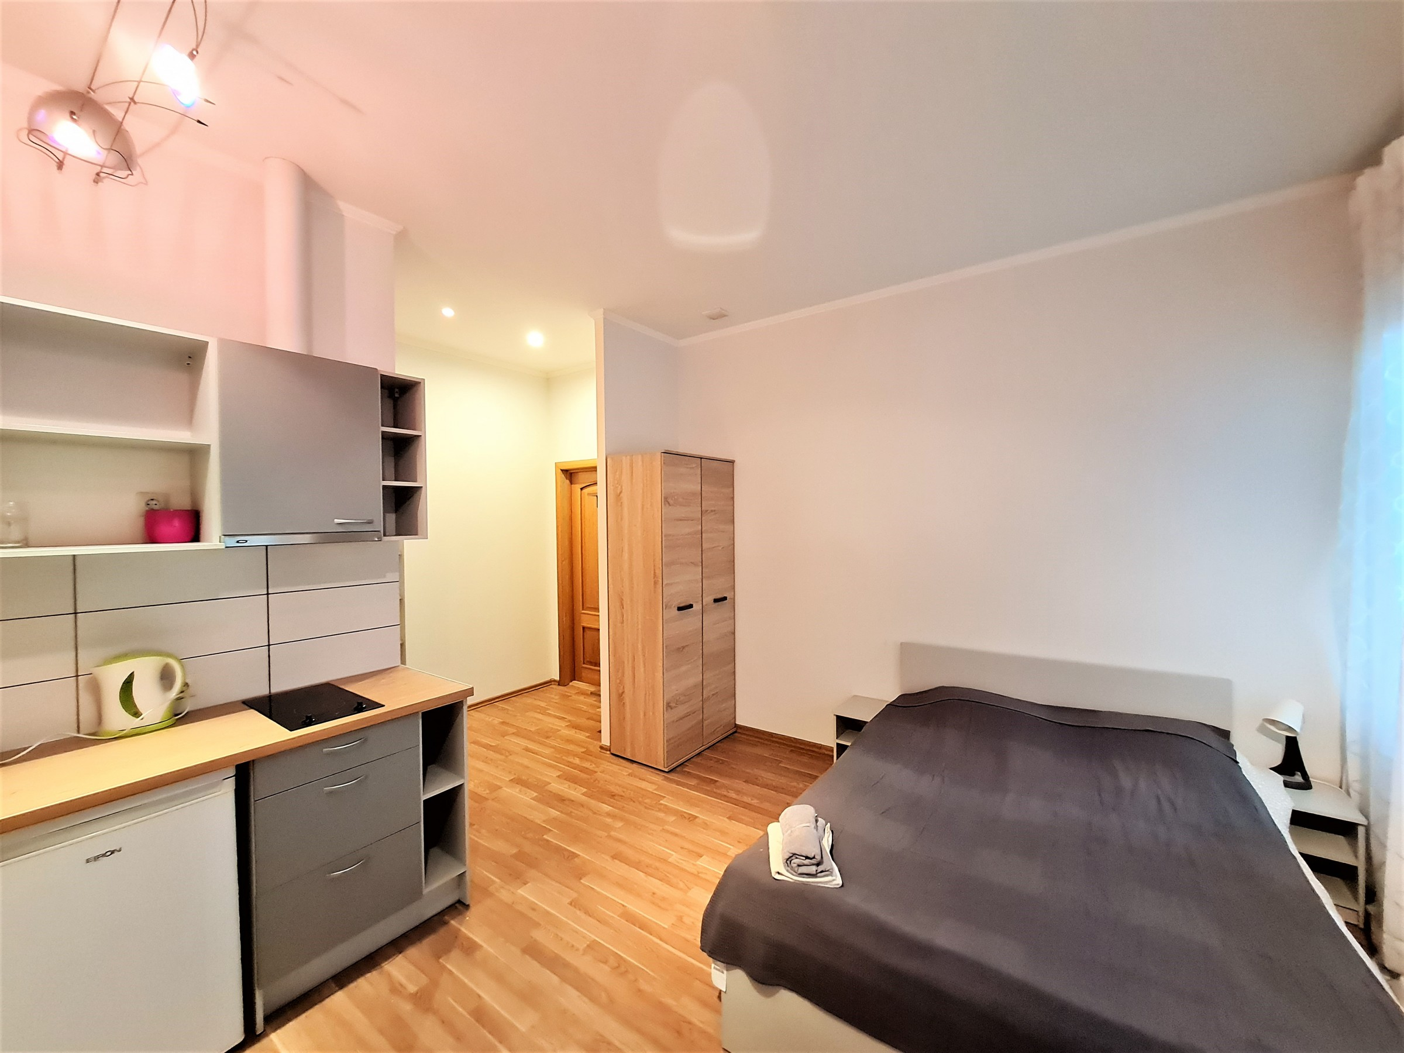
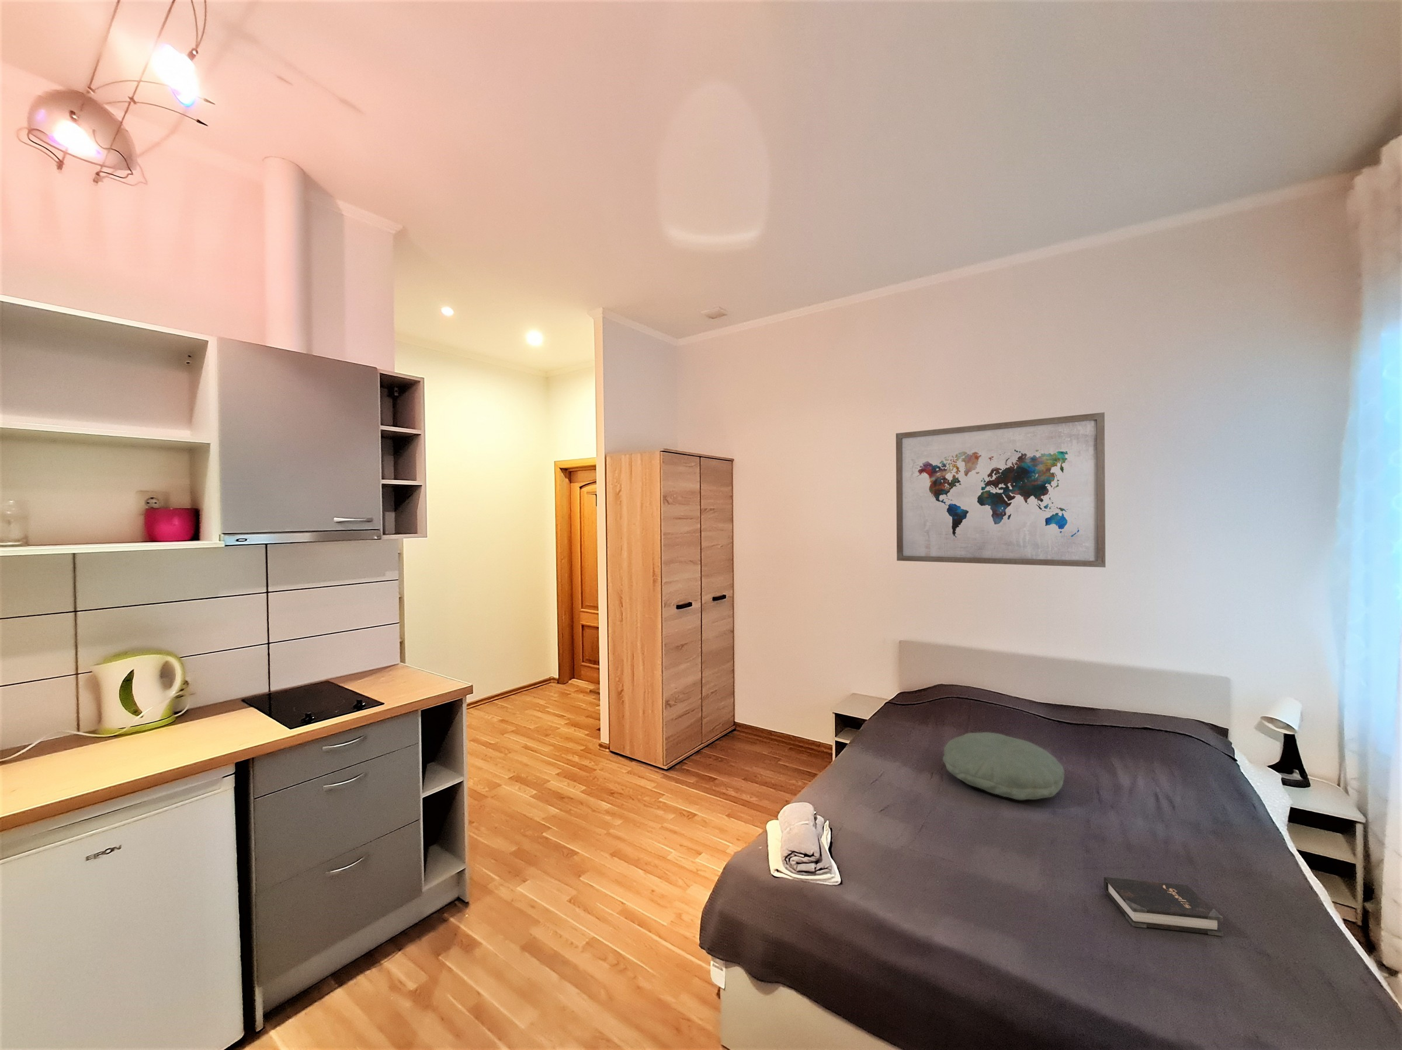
+ pillow [943,731,1065,801]
+ hardback book [1103,876,1223,936]
+ wall art [895,411,1106,568]
